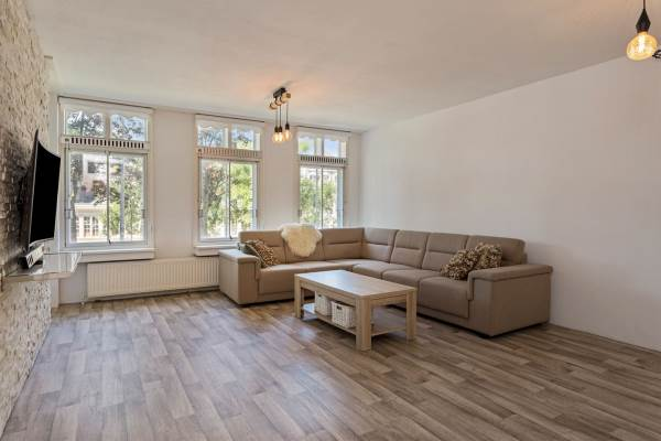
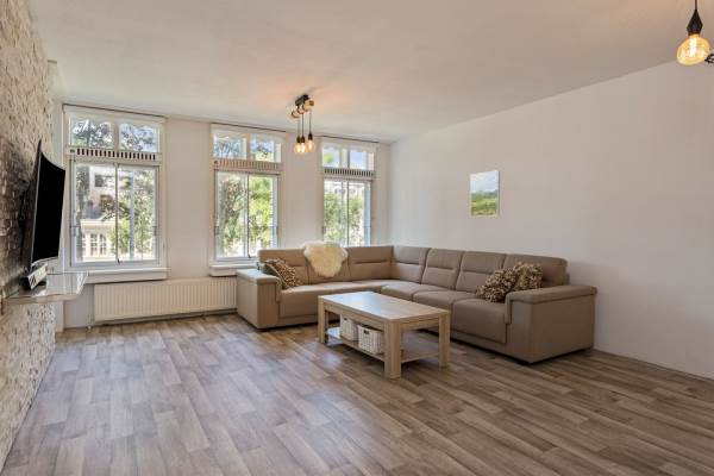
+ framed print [469,169,501,218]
